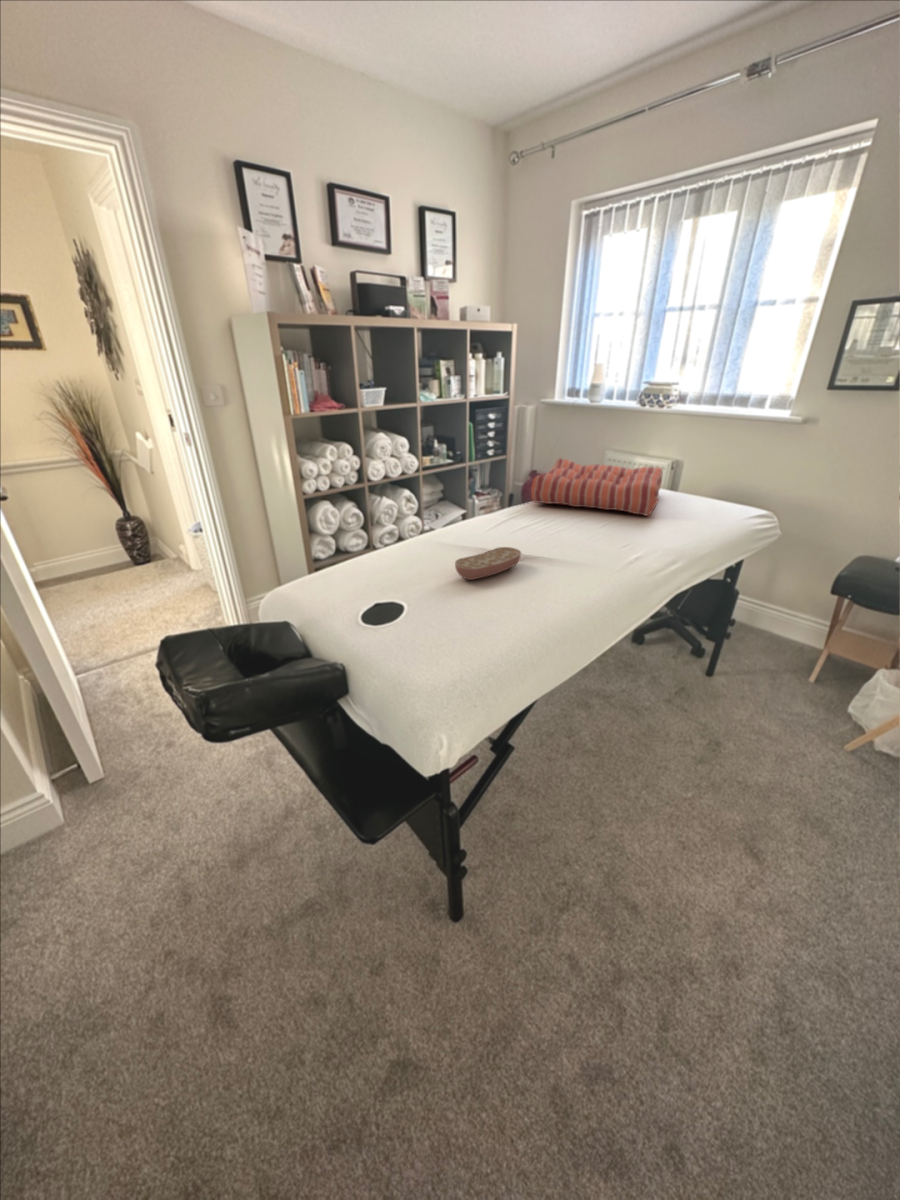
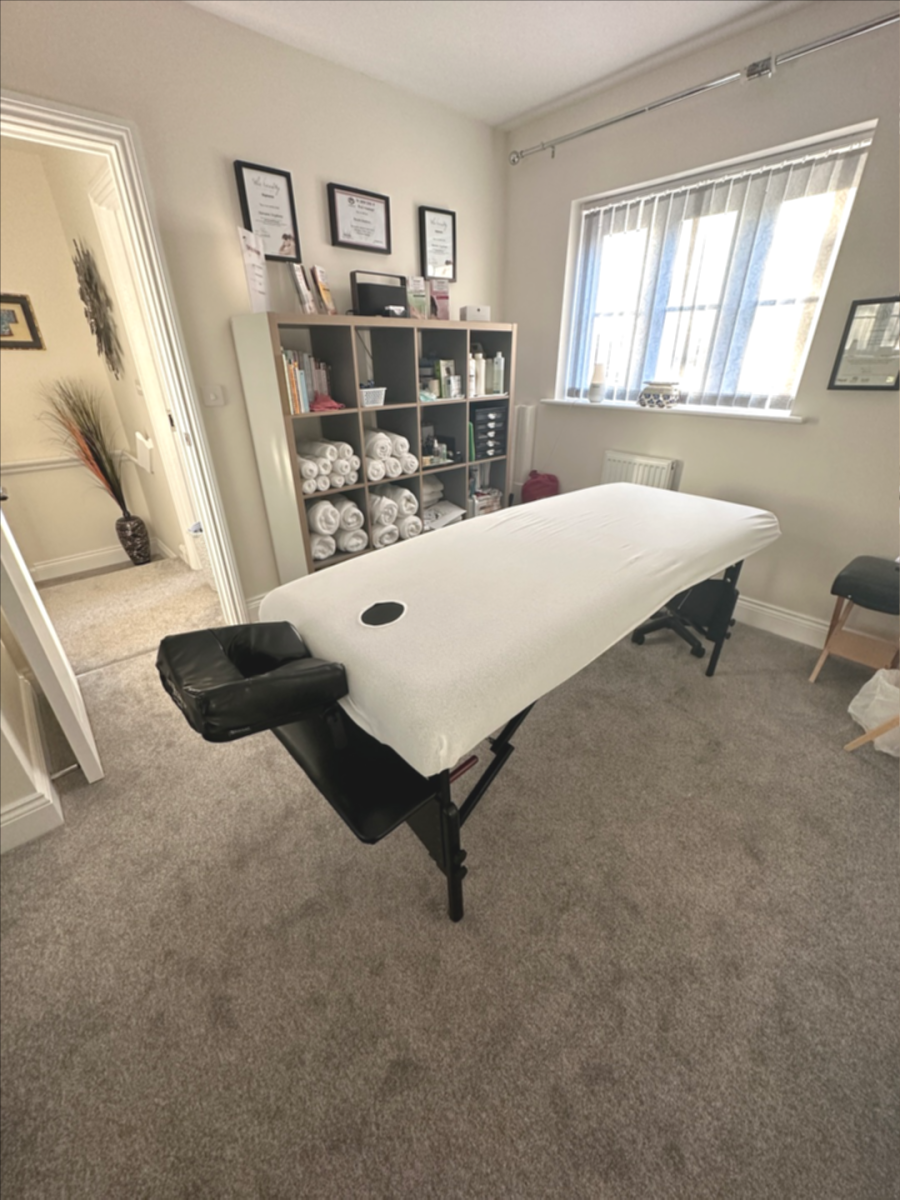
- anatomical model [454,546,522,581]
- seat cushion [530,458,664,517]
